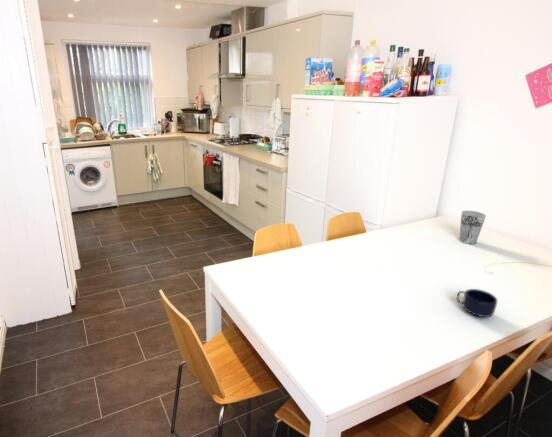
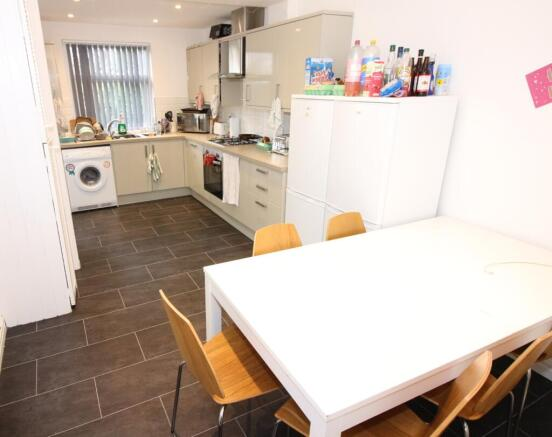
- cup [458,210,487,245]
- mug [456,288,498,318]
